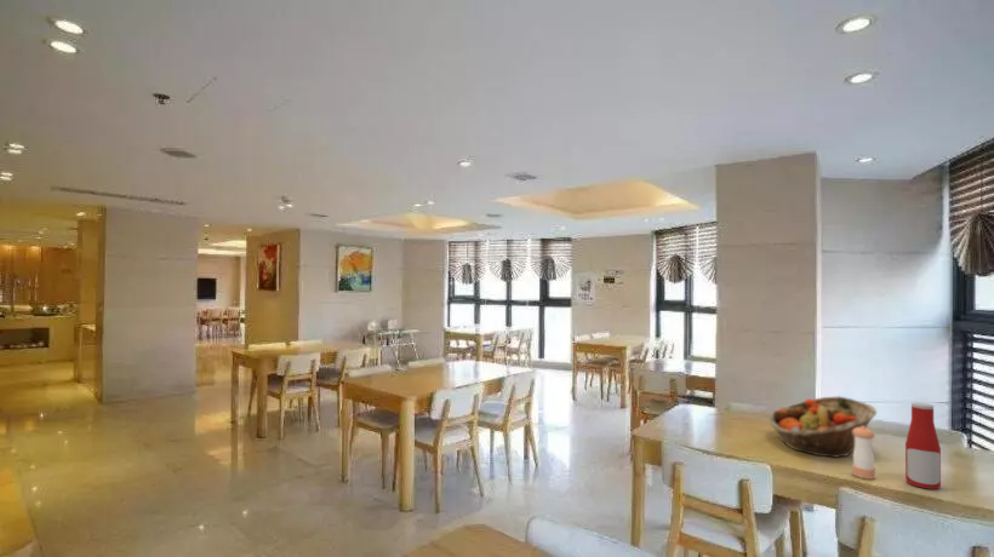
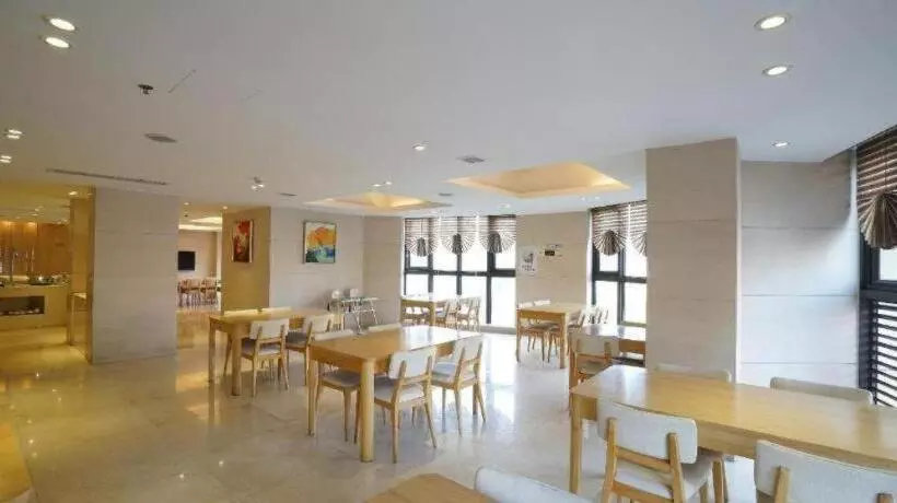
- pepper shaker [851,426,876,481]
- fruit basket [767,395,878,459]
- bottle [904,401,942,490]
